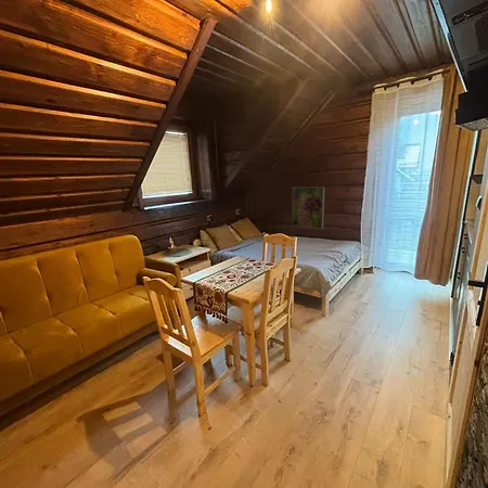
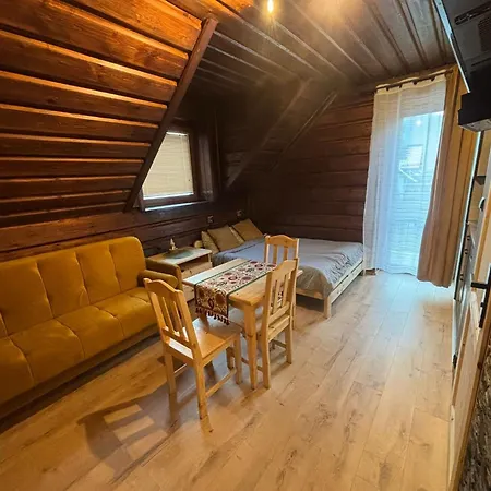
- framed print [292,187,325,230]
